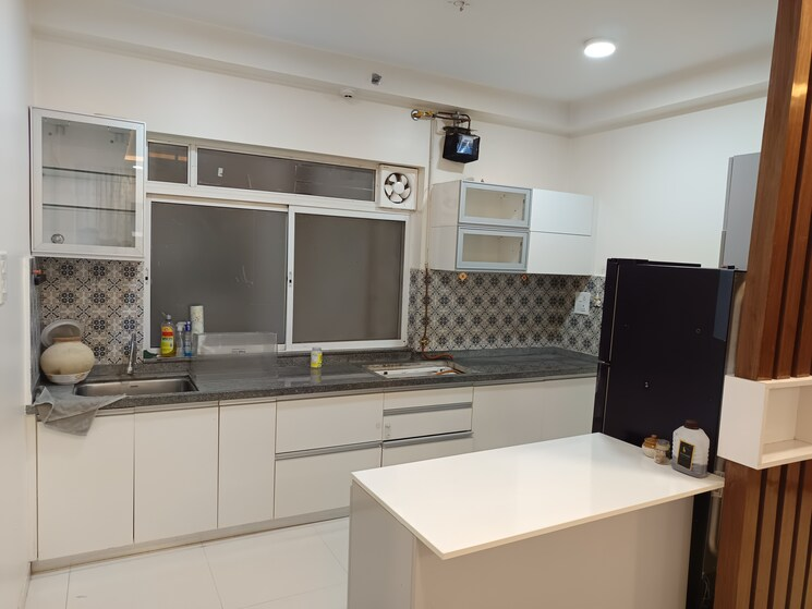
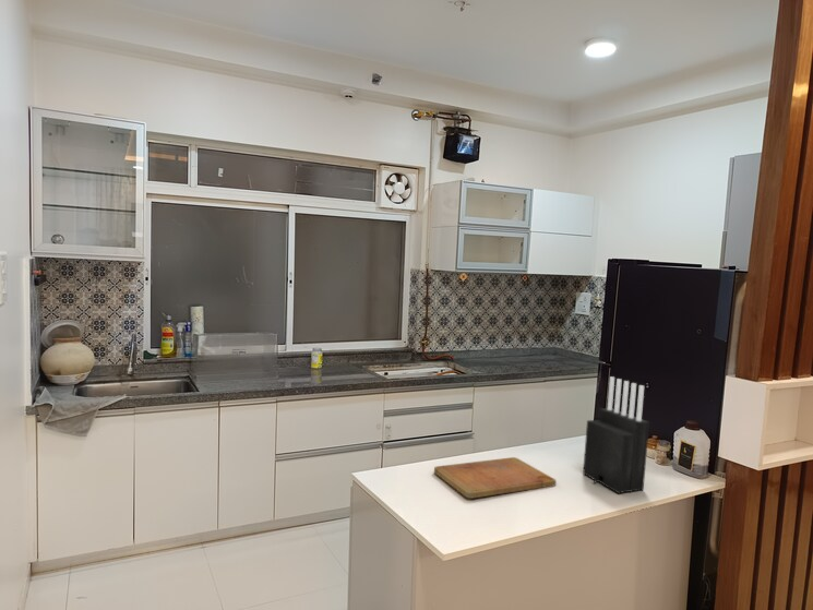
+ knife block [582,375,650,494]
+ cutting board [433,456,558,500]
